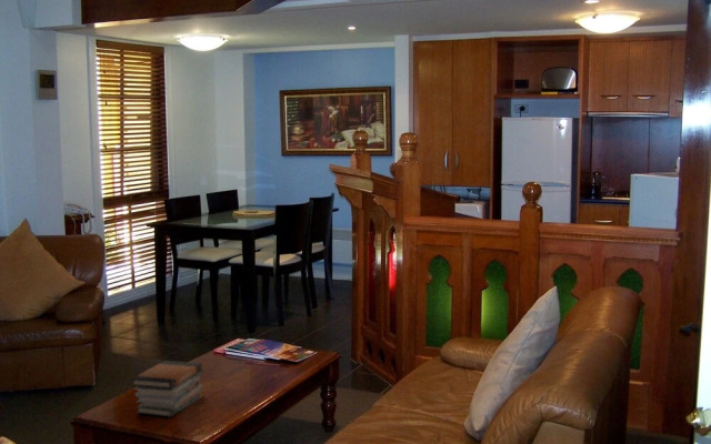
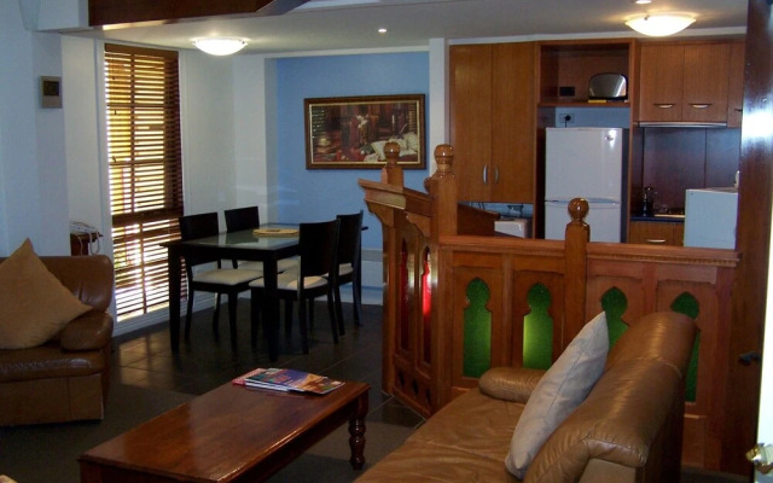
- book stack [130,360,206,418]
